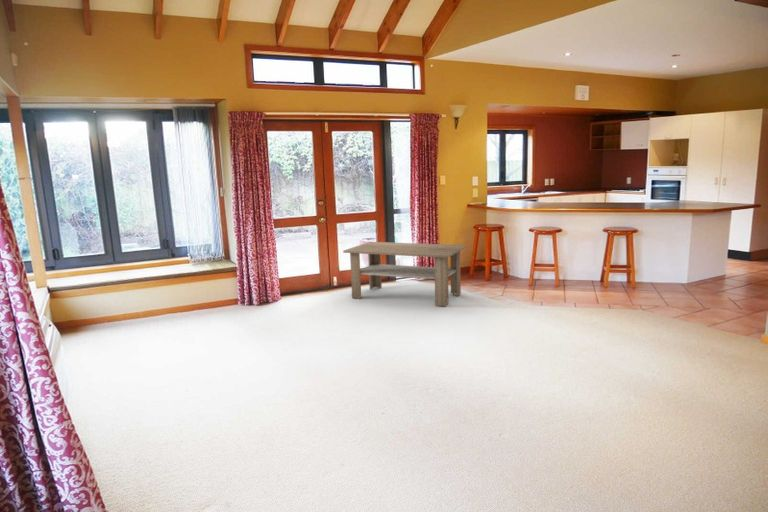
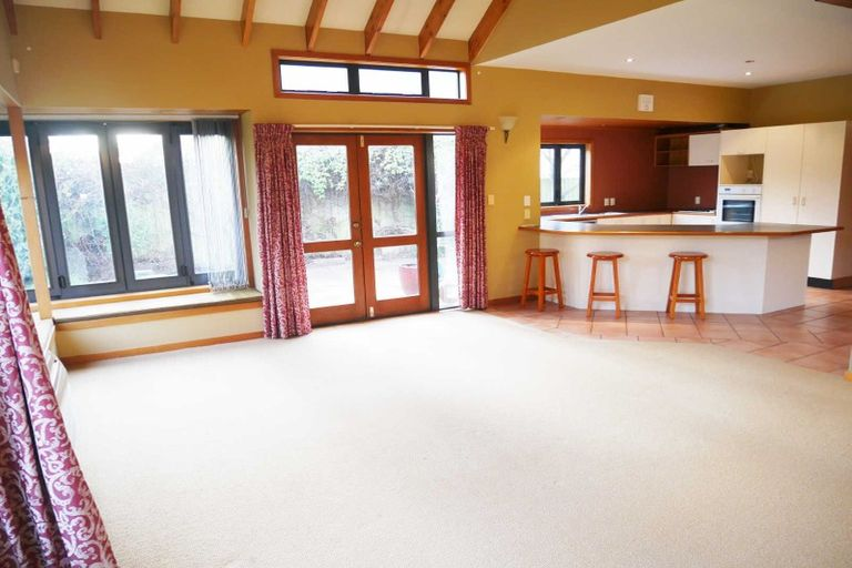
- coffee table [342,241,467,307]
